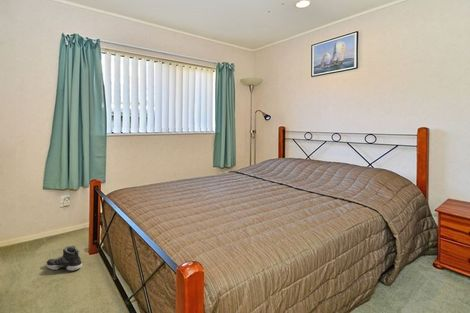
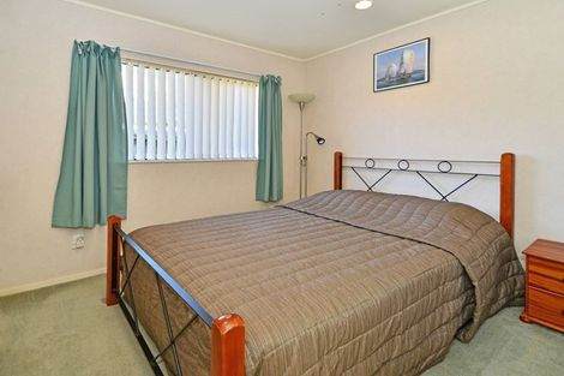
- sneaker [45,245,83,271]
